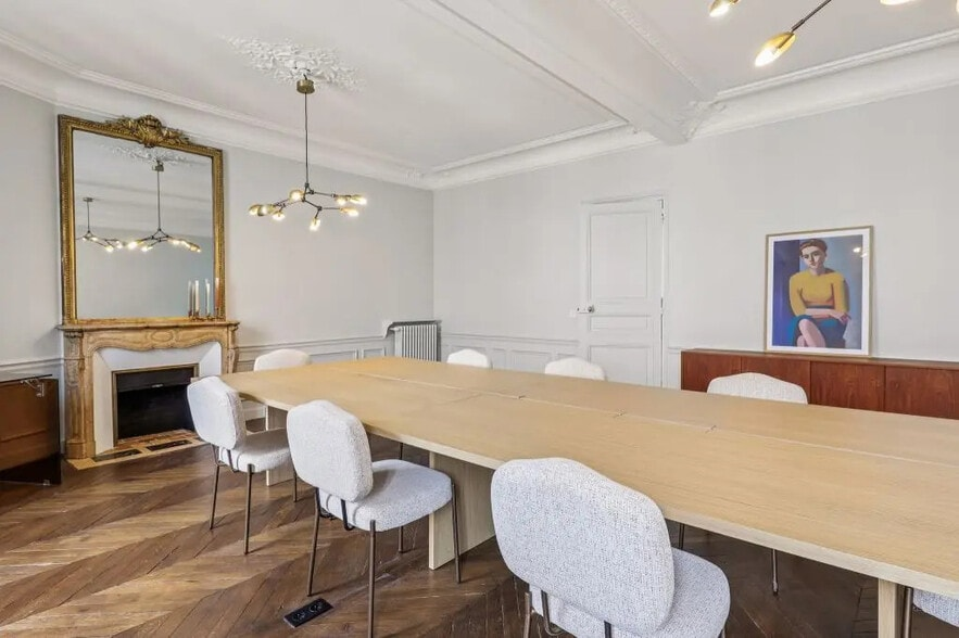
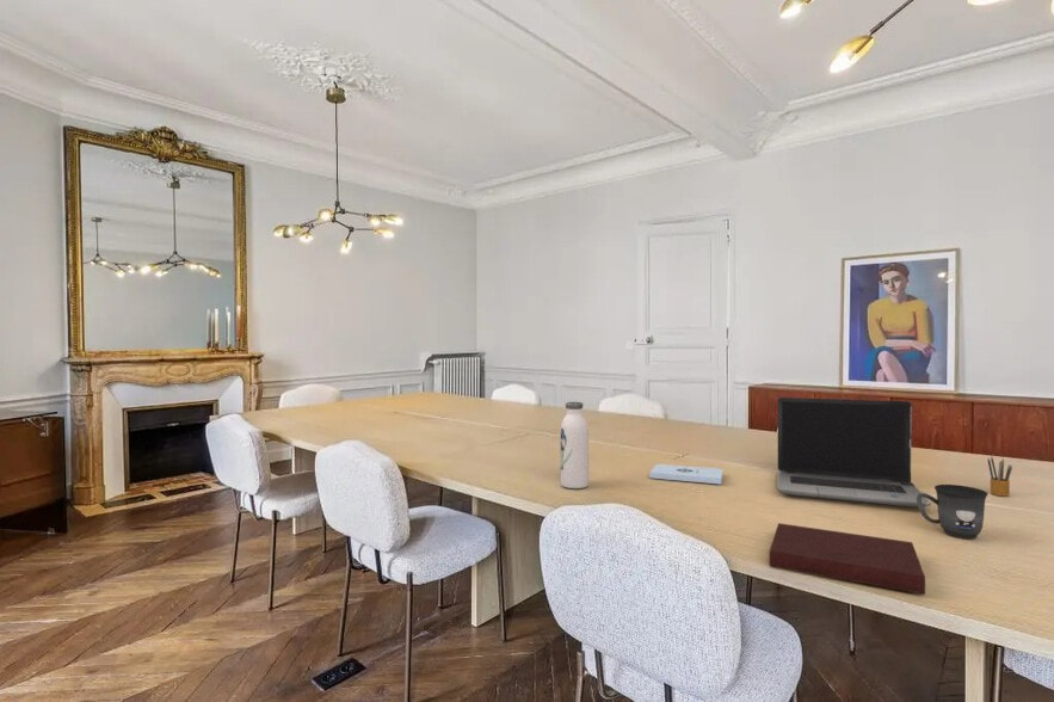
+ water bottle [560,401,590,489]
+ laptop computer [776,396,932,509]
+ mug [917,484,988,540]
+ notebook [768,522,926,596]
+ notepad [648,463,725,485]
+ pencil box [986,455,1013,497]
